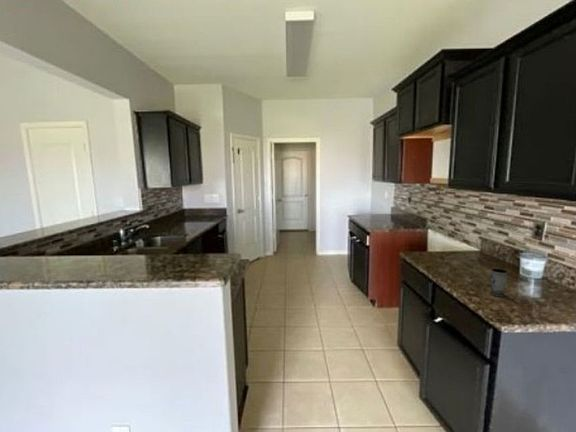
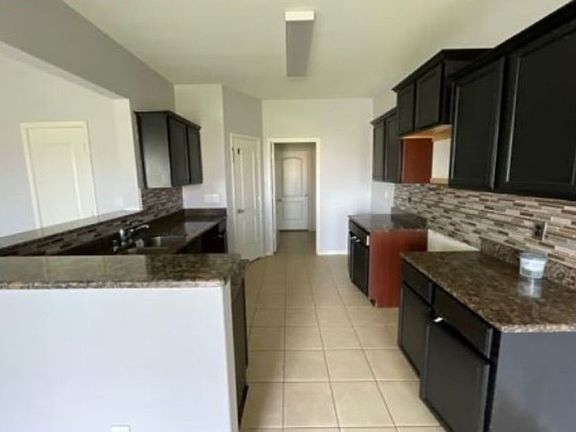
- cup [490,268,508,297]
